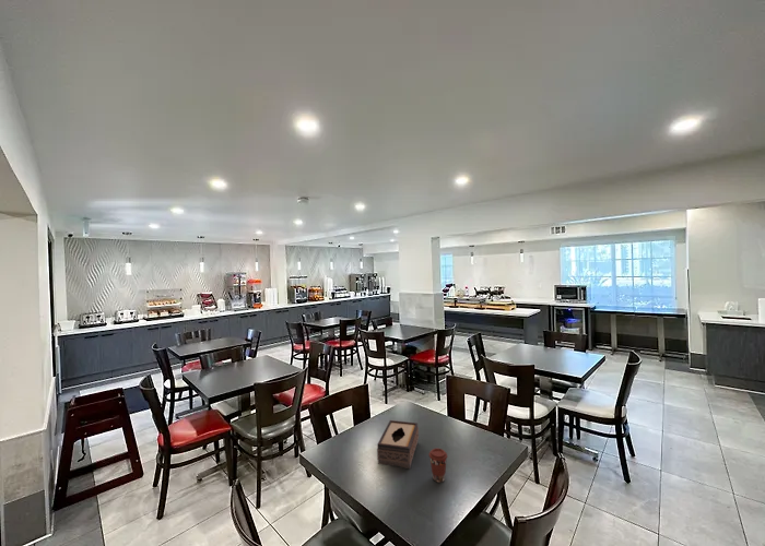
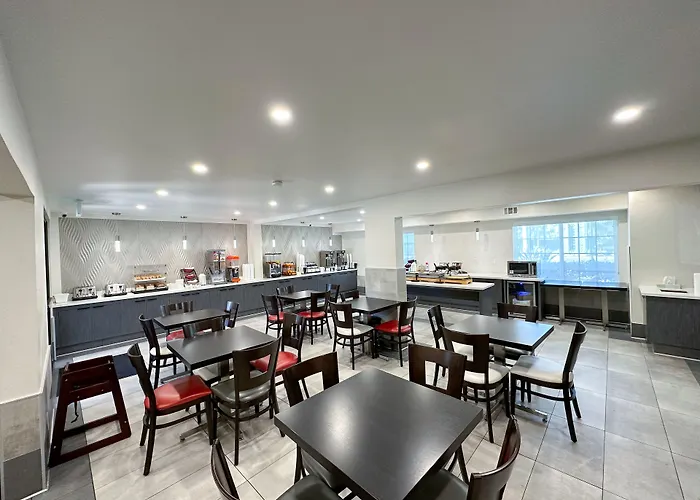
- tissue box [376,419,420,470]
- coffee cup [427,448,448,484]
